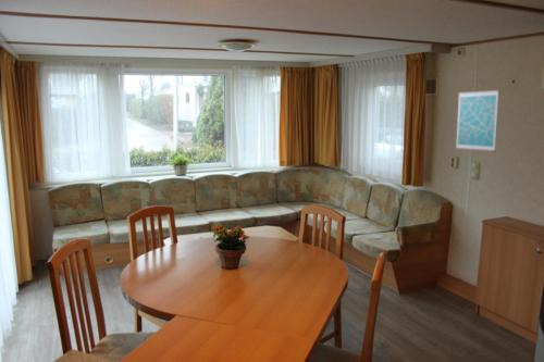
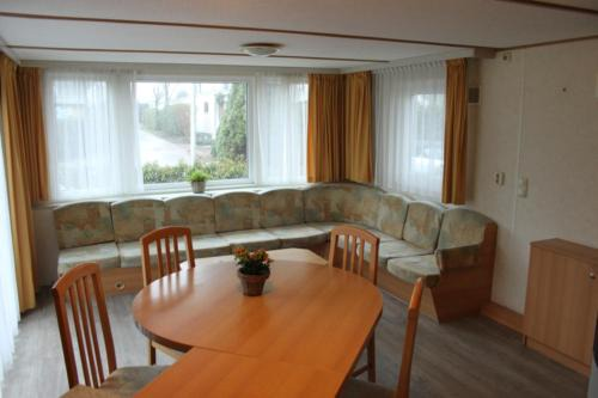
- wall art [455,89,500,152]
